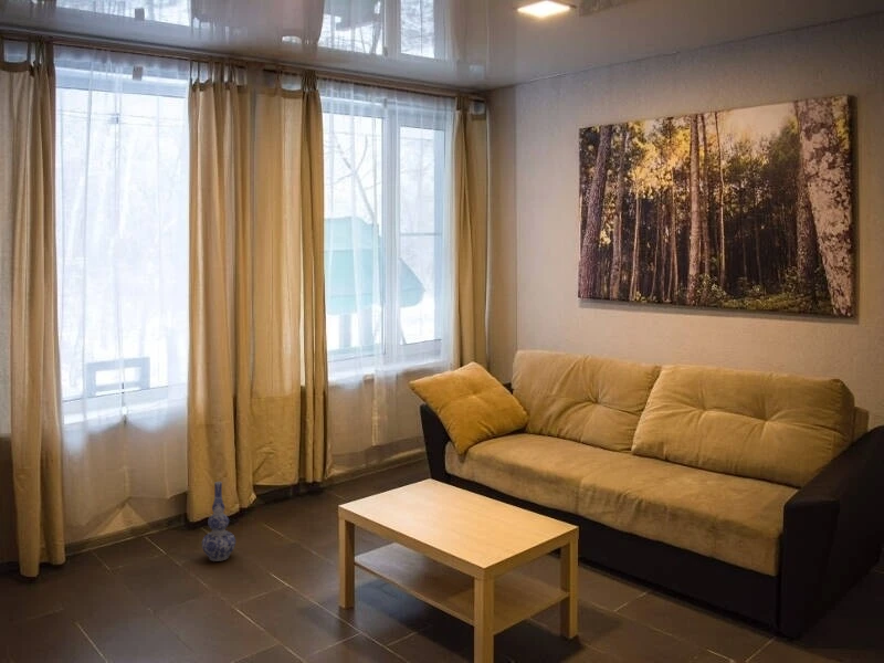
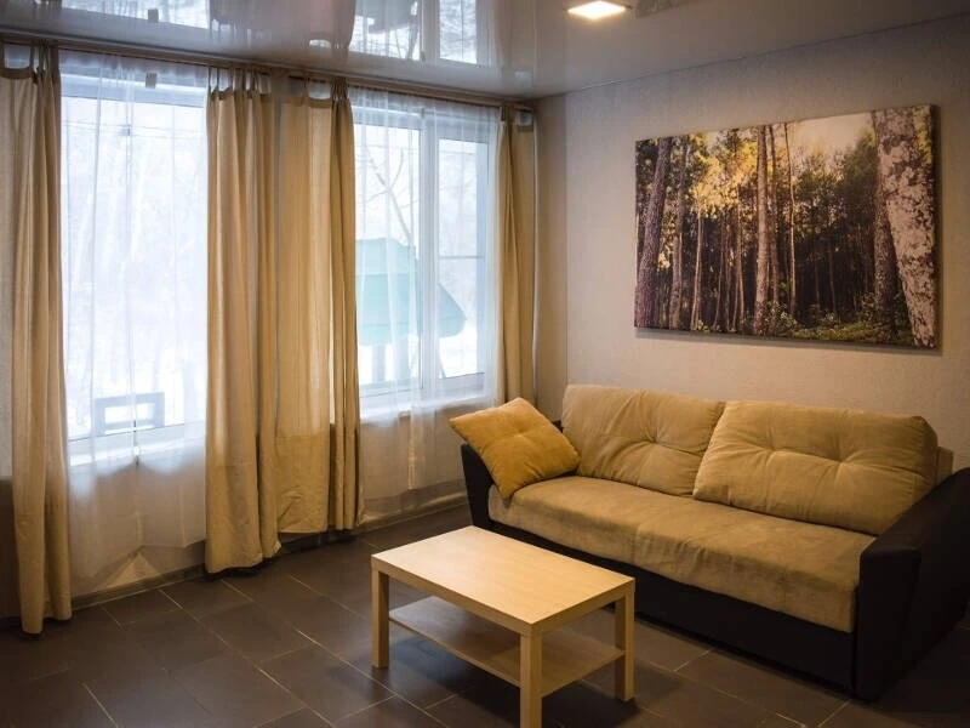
- vase [201,481,236,562]
